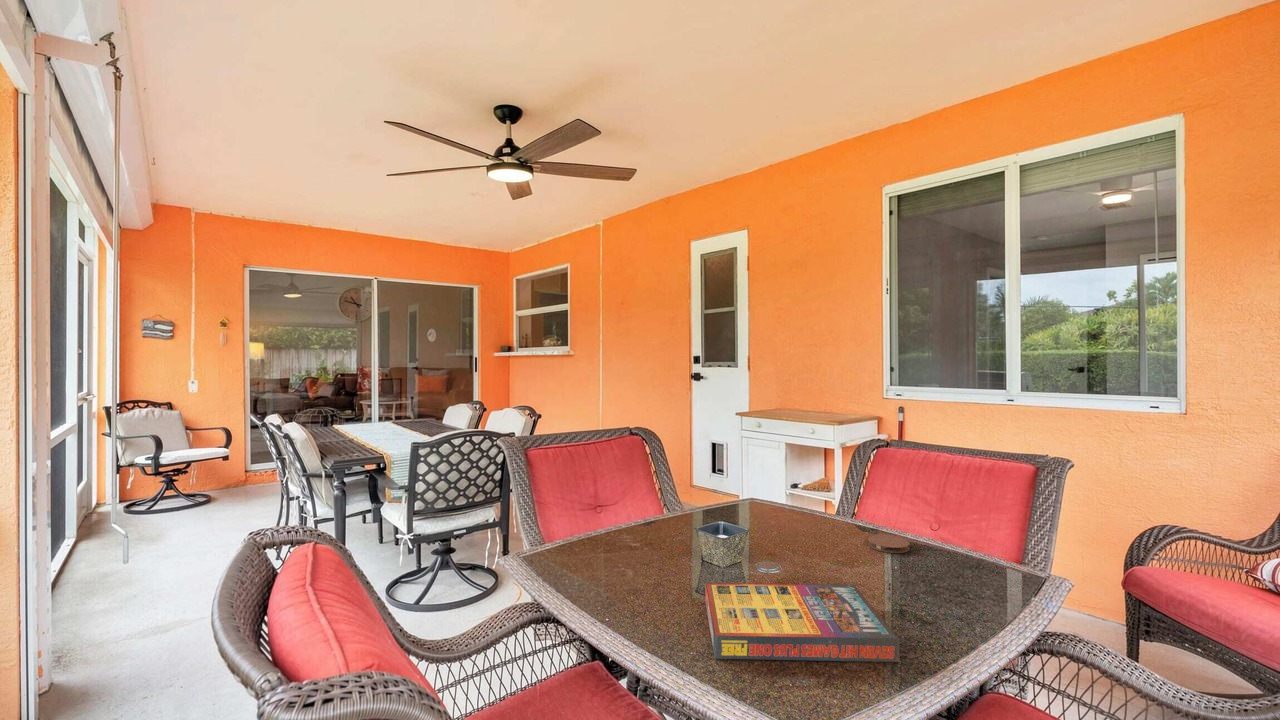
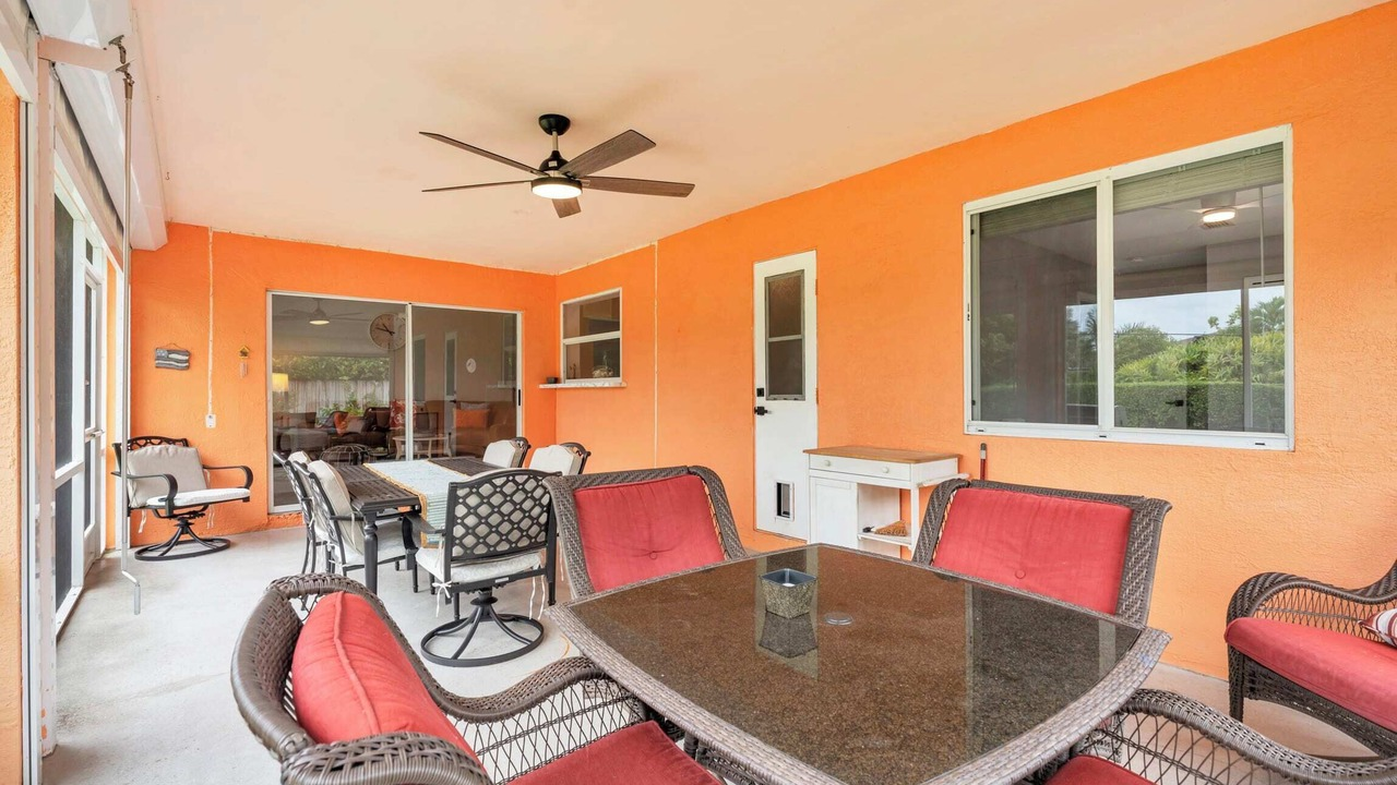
- coaster [867,534,910,554]
- game compilation box [704,582,900,663]
